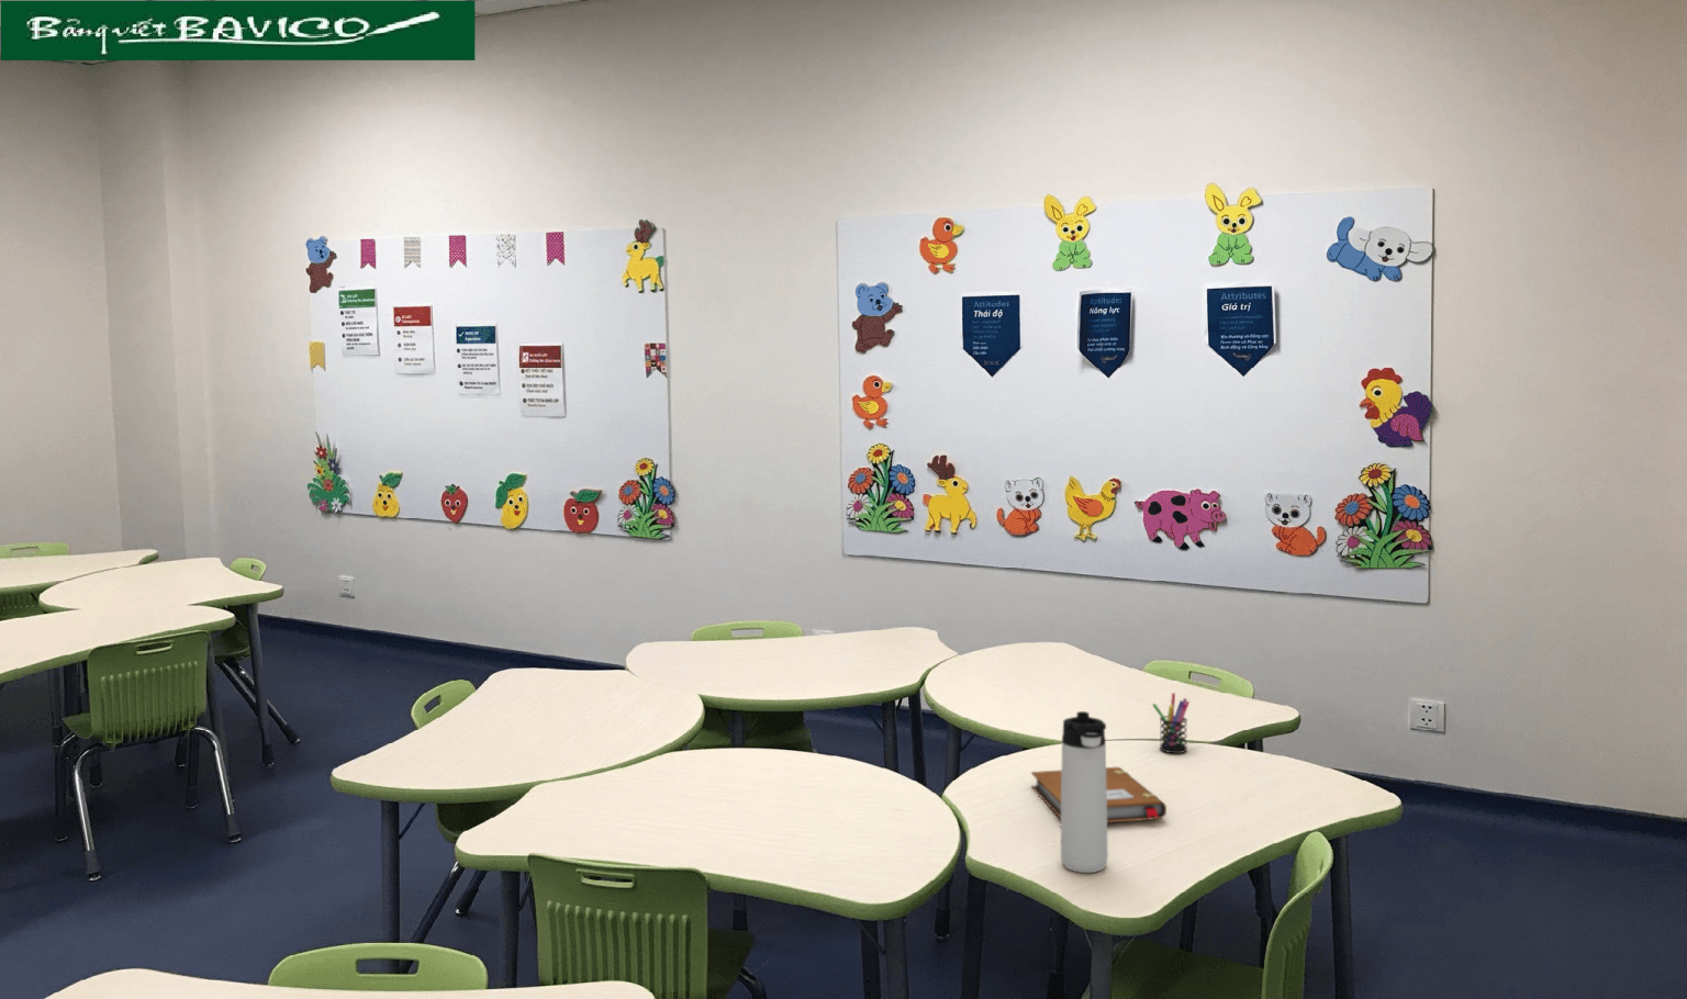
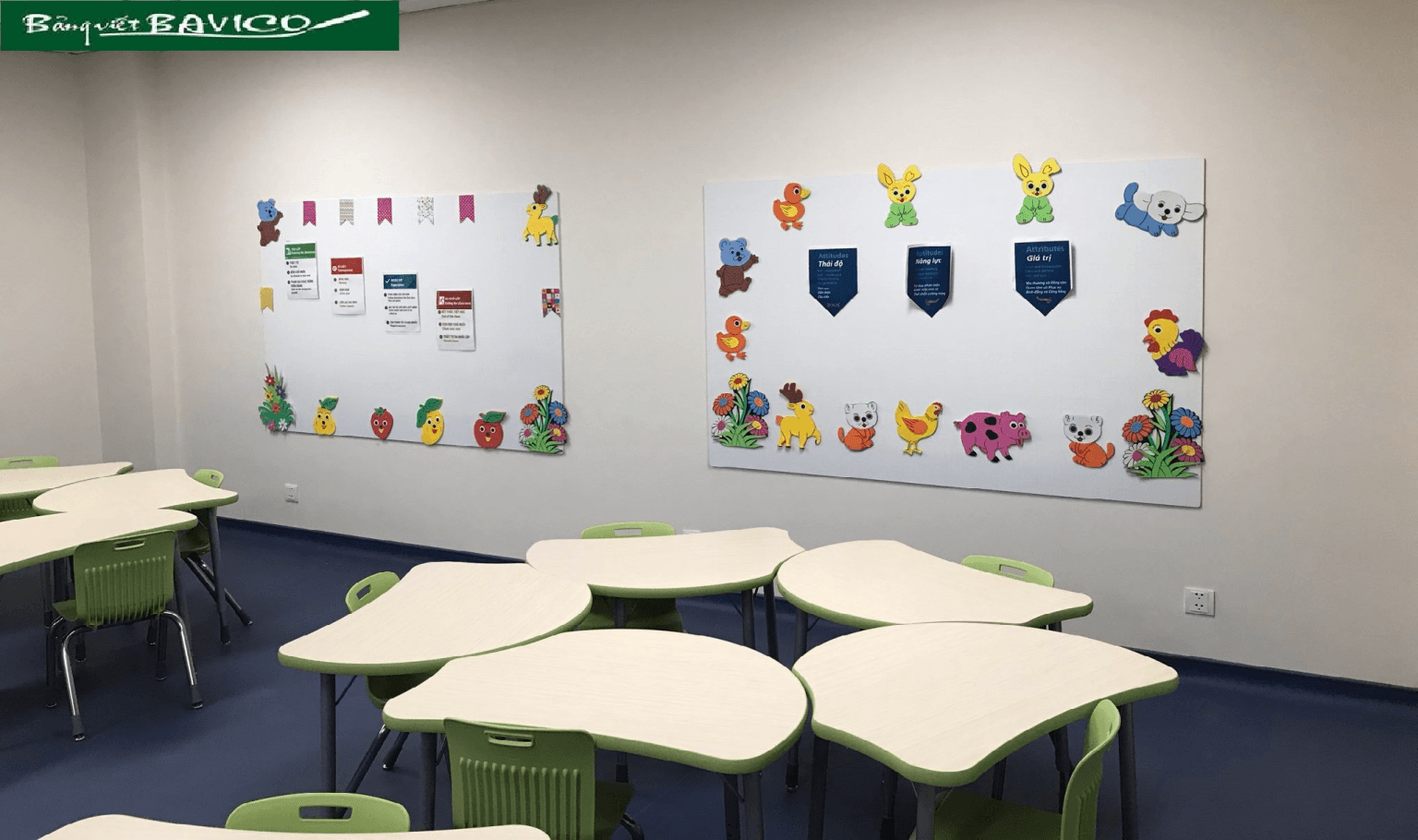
- notebook [1030,766,1167,823]
- thermos bottle [1060,710,1109,874]
- pen holder [1150,692,1191,754]
